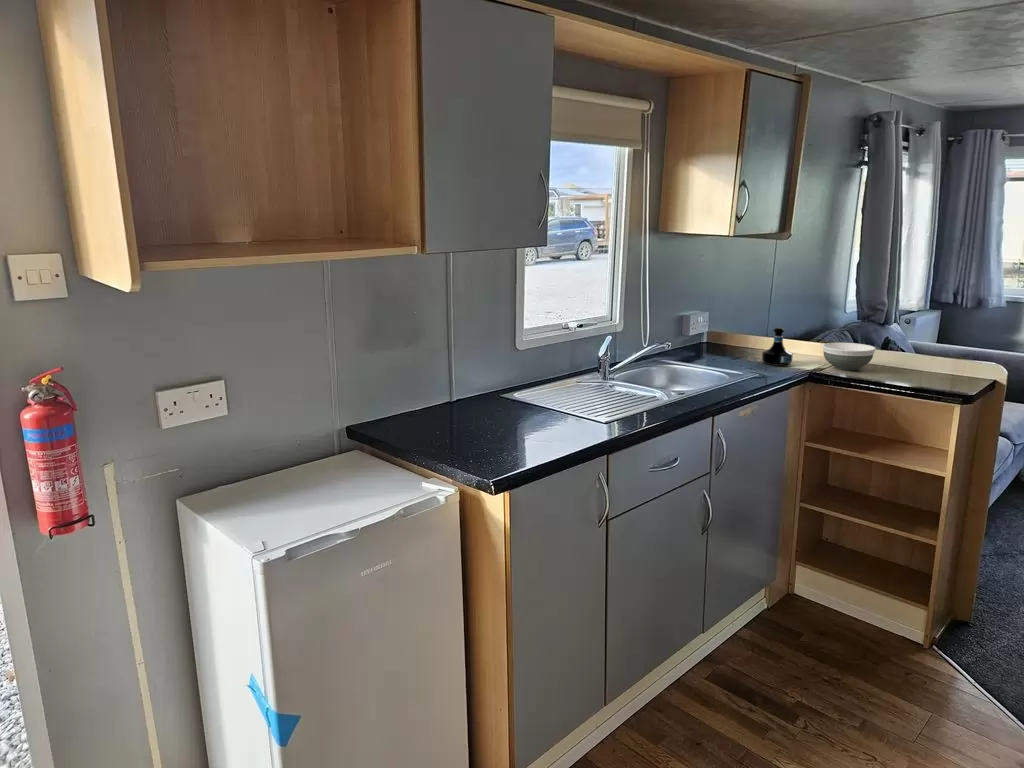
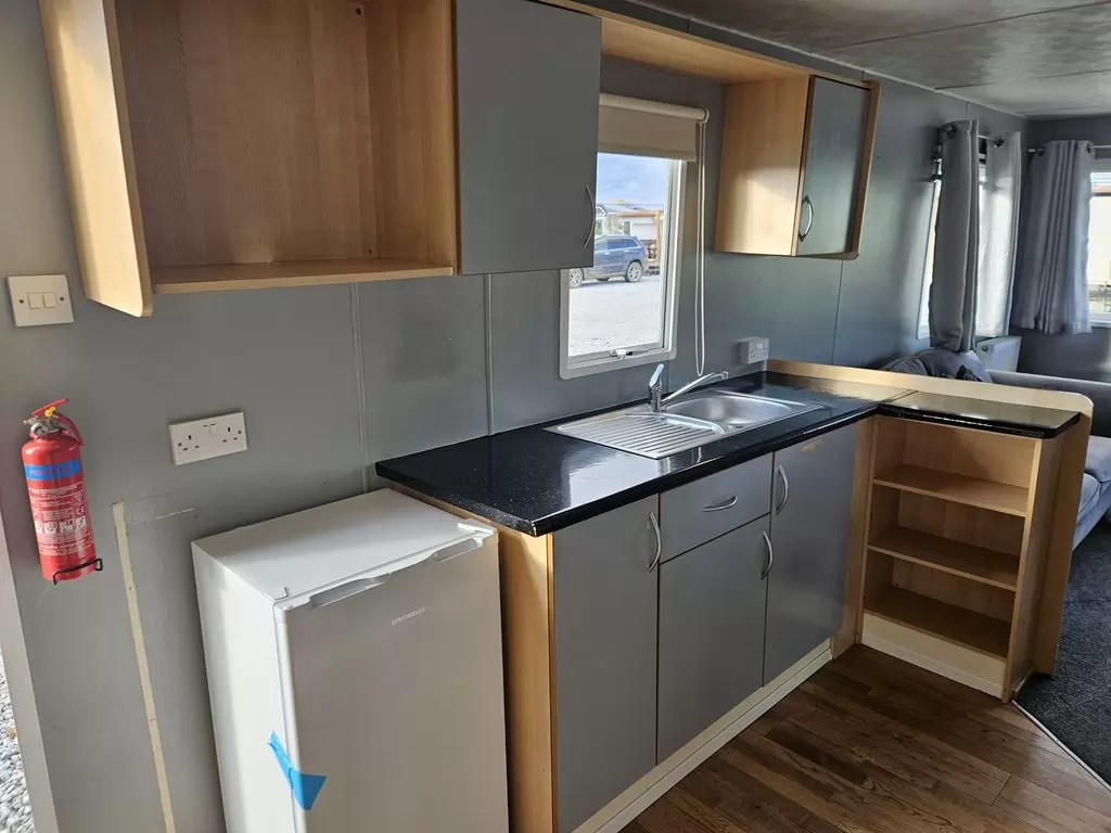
- tequila bottle [761,327,794,367]
- bowl [821,342,877,371]
